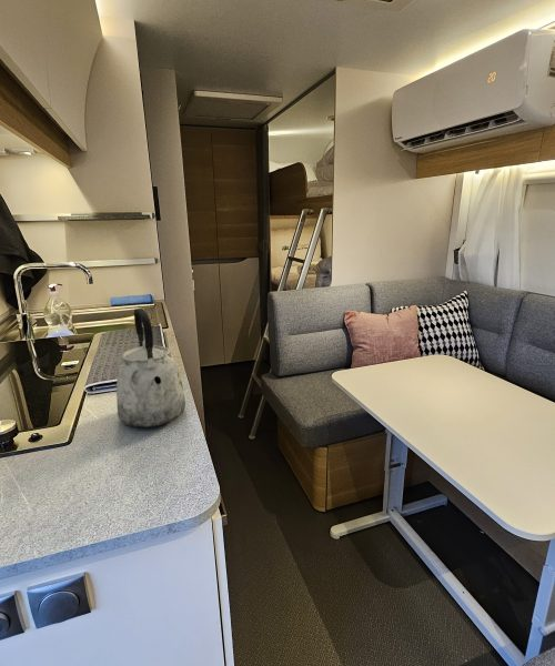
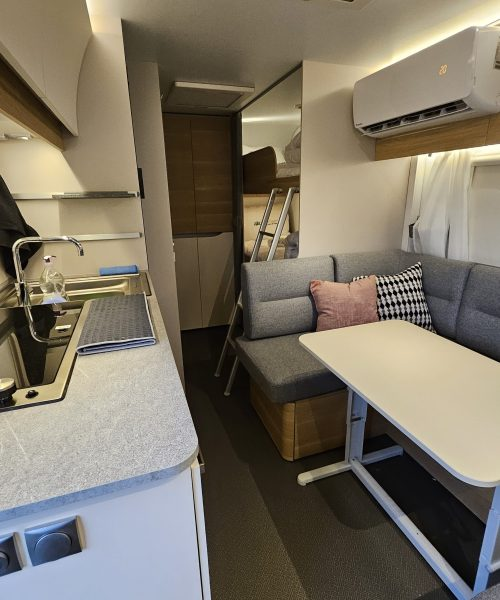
- kettle [115,307,186,428]
